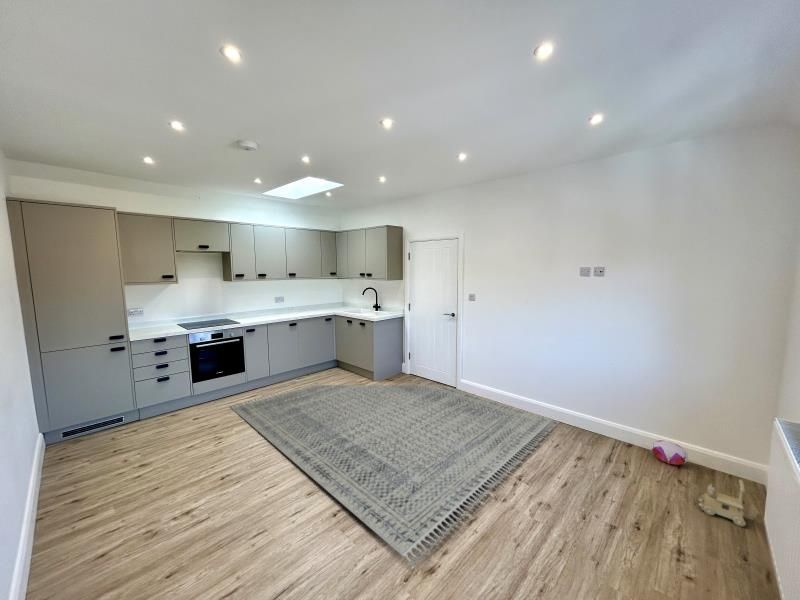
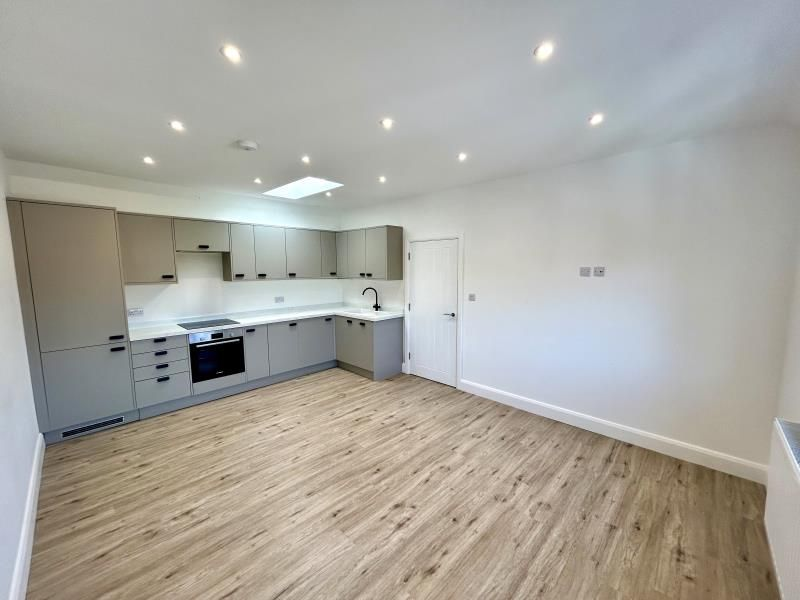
- rug [228,384,561,567]
- plush toy [650,439,689,466]
- toy train [698,479,747,527]
